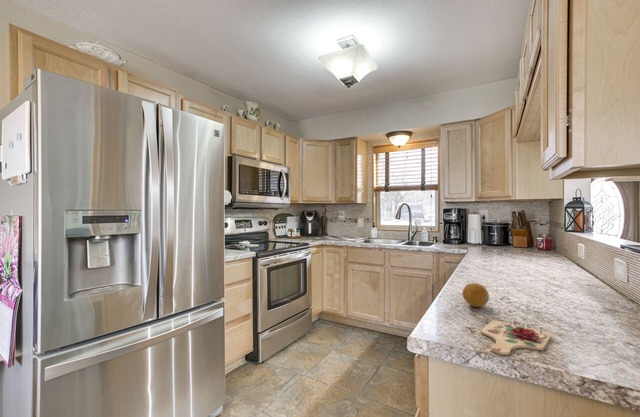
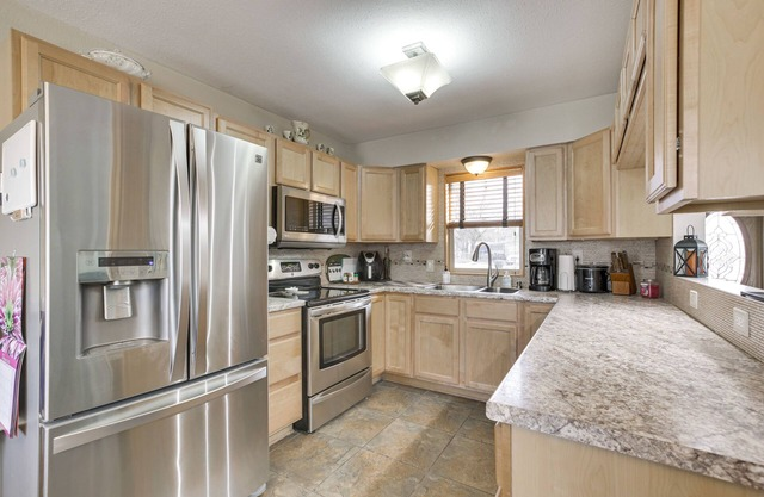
- cutting board [480,319,552,356]
- fruit [461,282,490,308]
